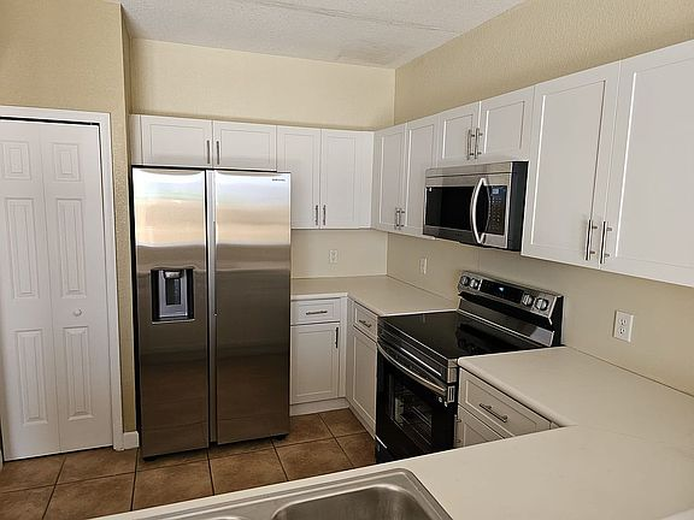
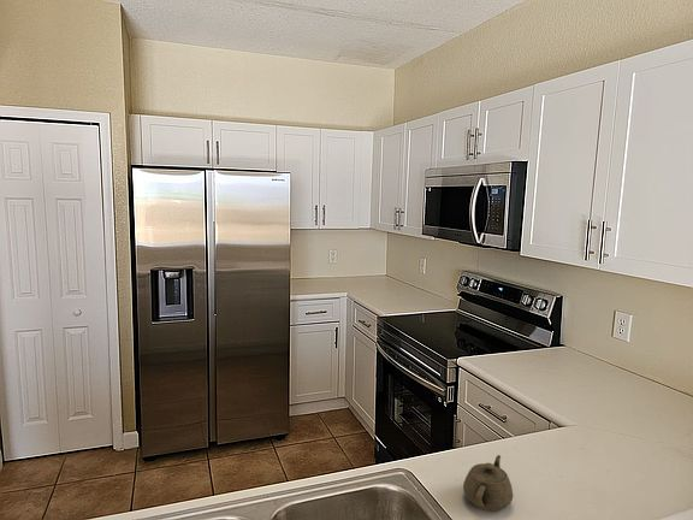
+ teapot [462,454,514,513]
